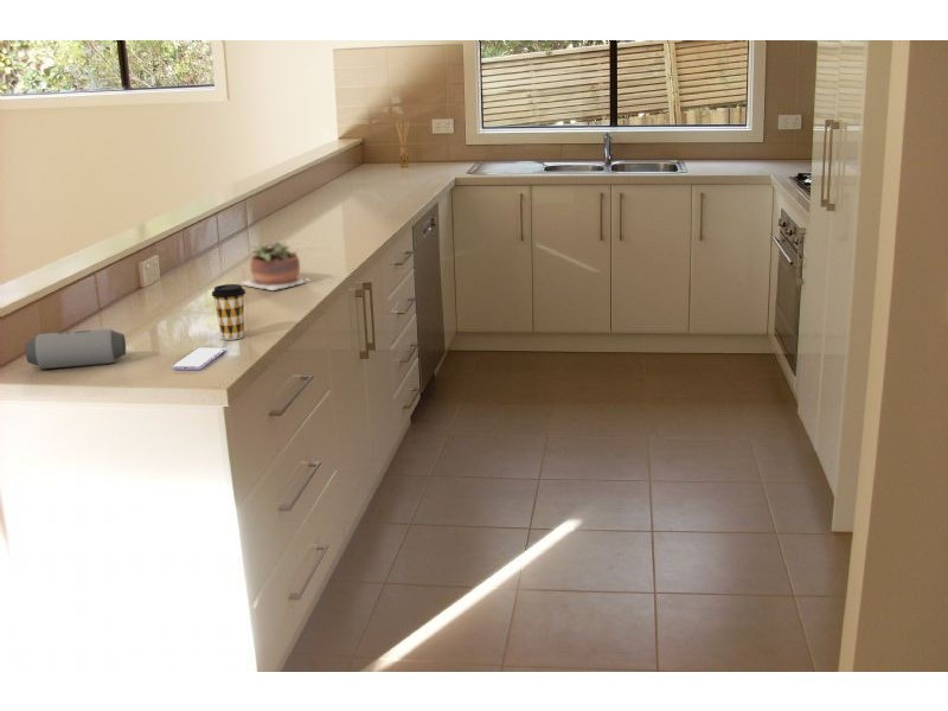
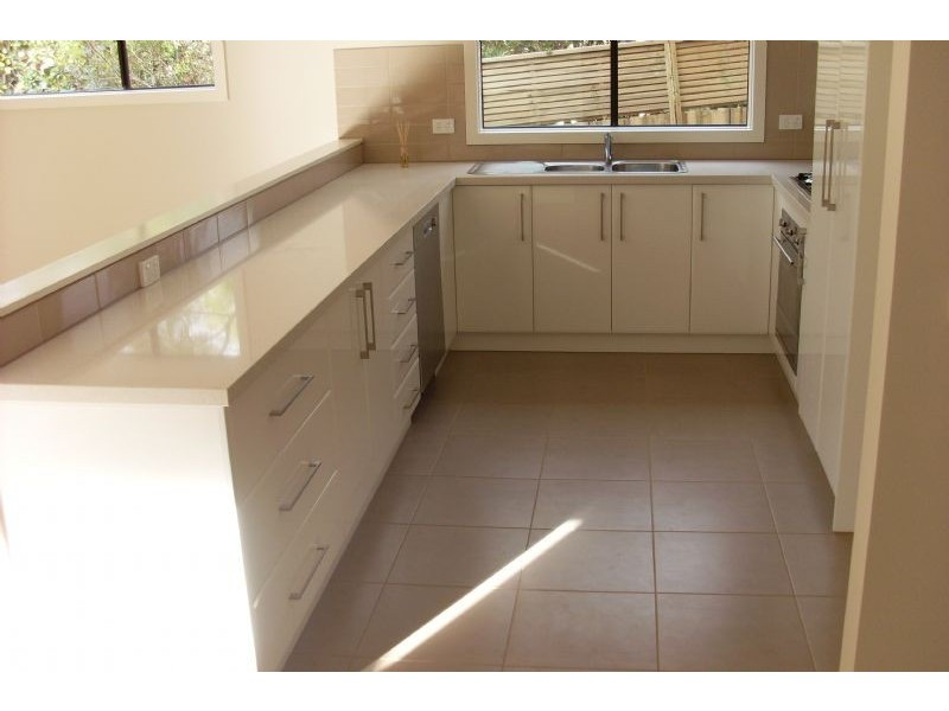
- speaker [24,327,127,370]
- succulent plant [241,239,308,292]
- coffee cup [211,283,246,341]
- smartphone [171,346,226,371]
